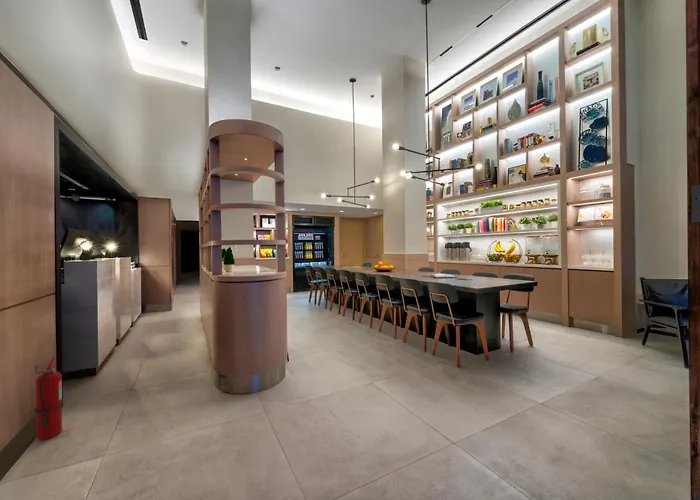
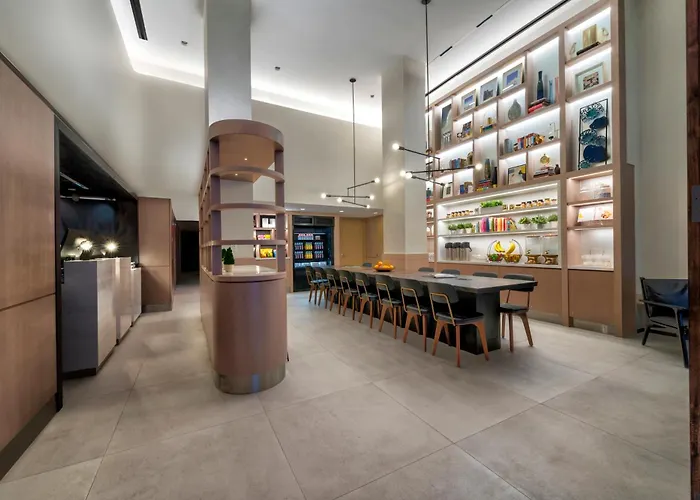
- fire extinguisher [33,356,65,441]
